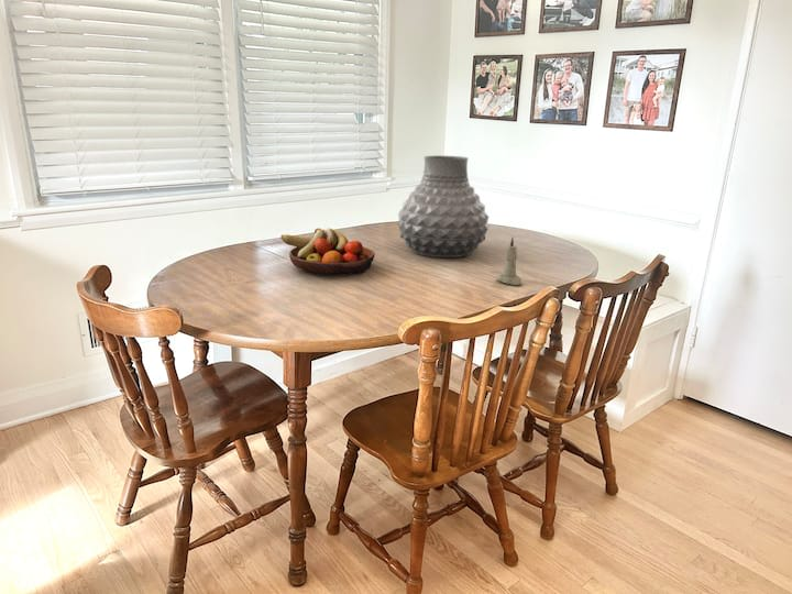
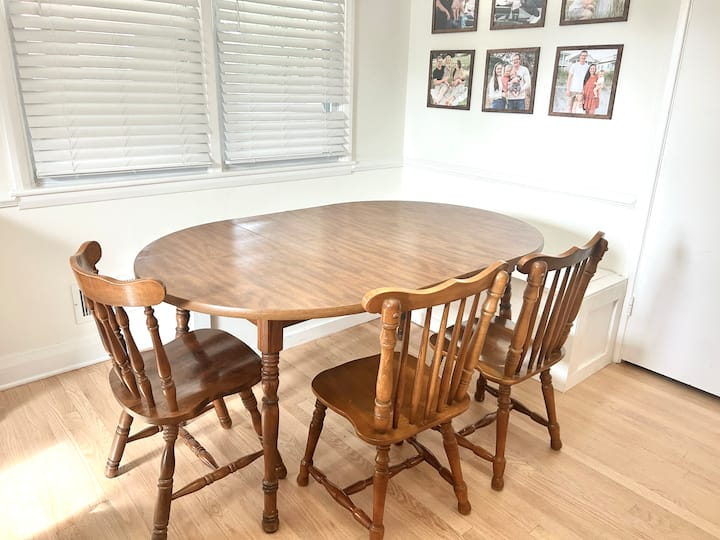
- vase [396,154,490,258]
- fruit bowl [279,228,376,276]
- candle [495,237,522,286]
